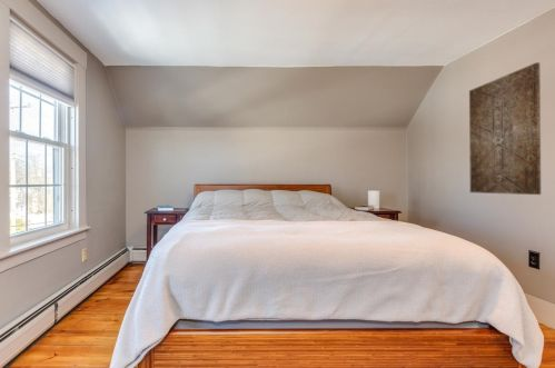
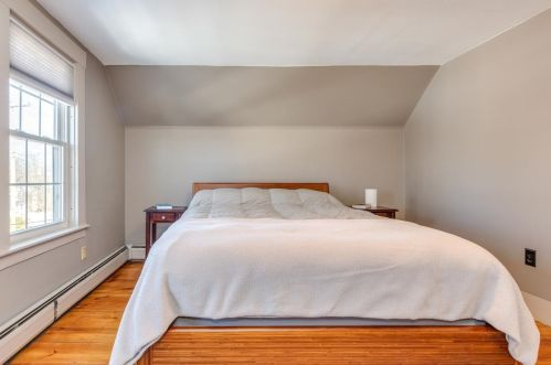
- wall art [468,61,542,196]
